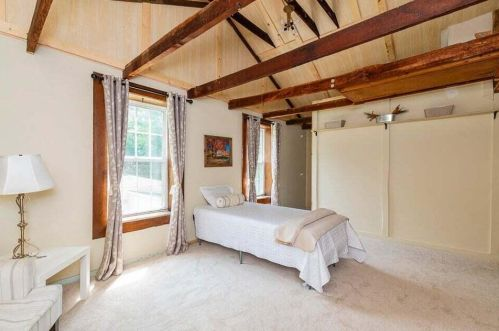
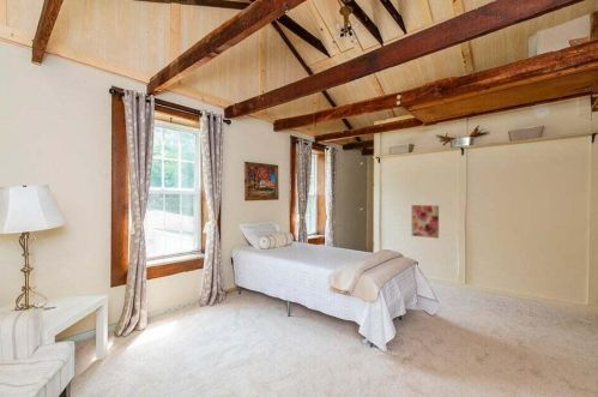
+ wall art [410,204,440,240]
